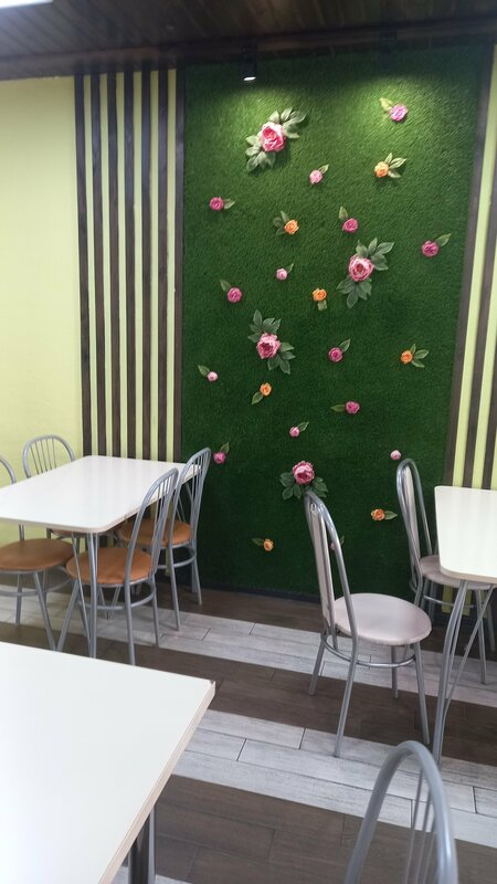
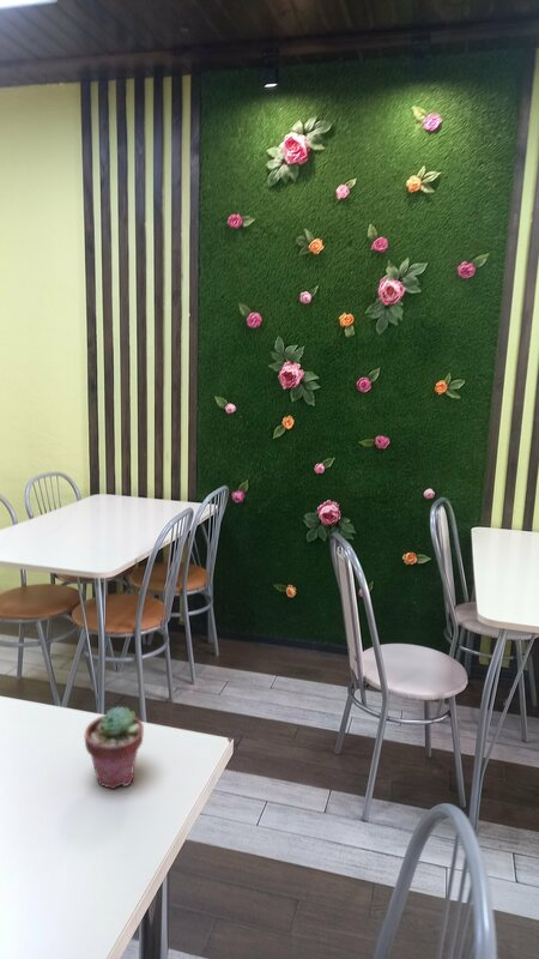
+ potted succulent [84,706,145,790]
